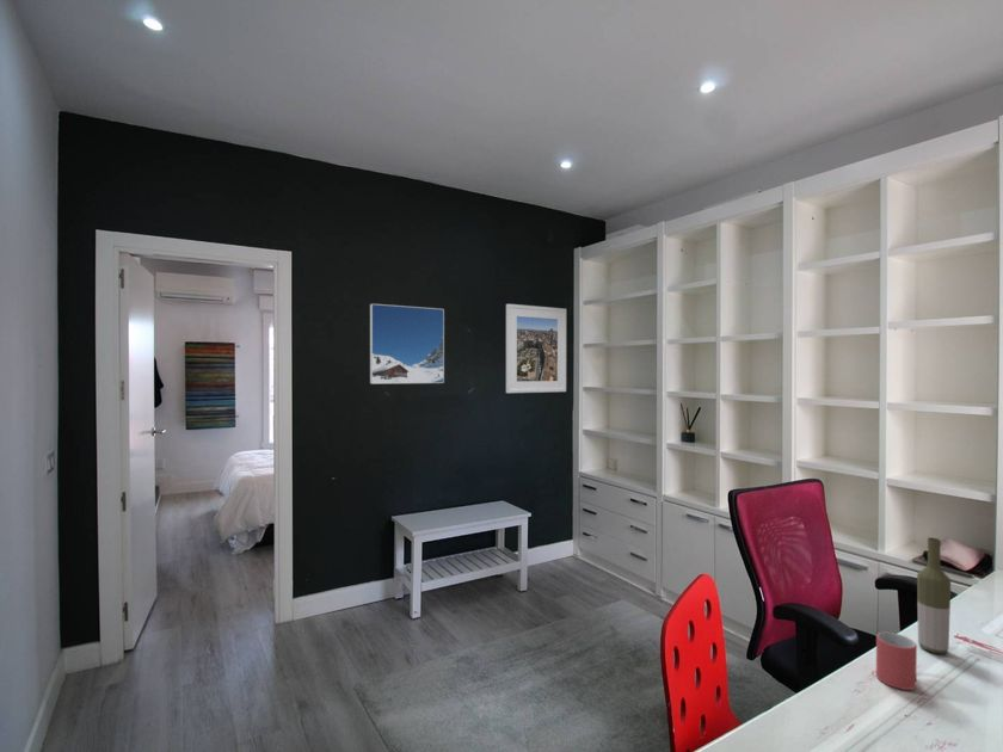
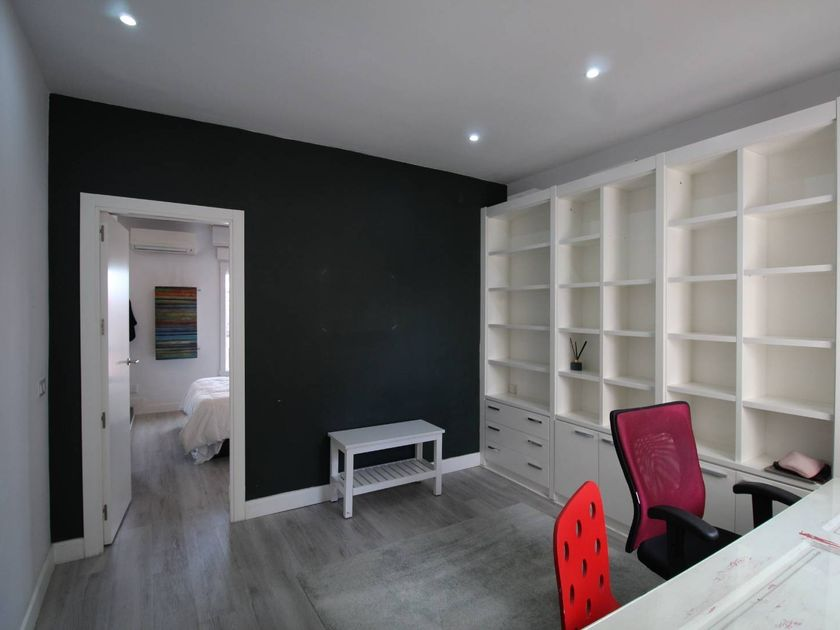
- mug [875,631,918,691]
- bottle [916,536,952,655]
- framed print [369,303,445,386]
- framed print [505,303,567,394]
